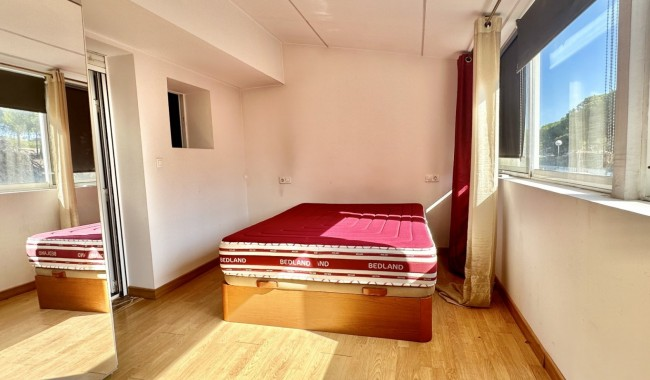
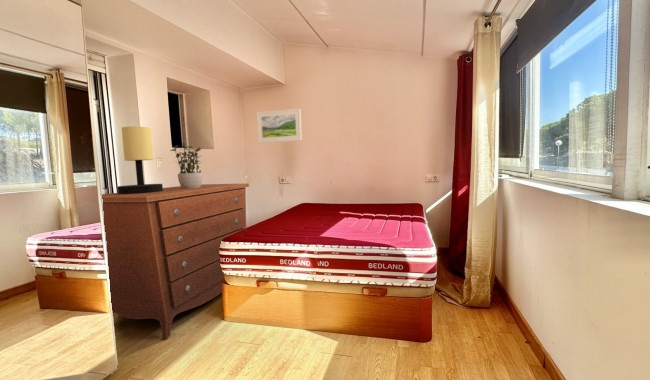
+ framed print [256,107,303,144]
+ dresser [101,182,250,340]
+ table lamp [116,126,164,194]
+ potted plant [169,142,204,188]
